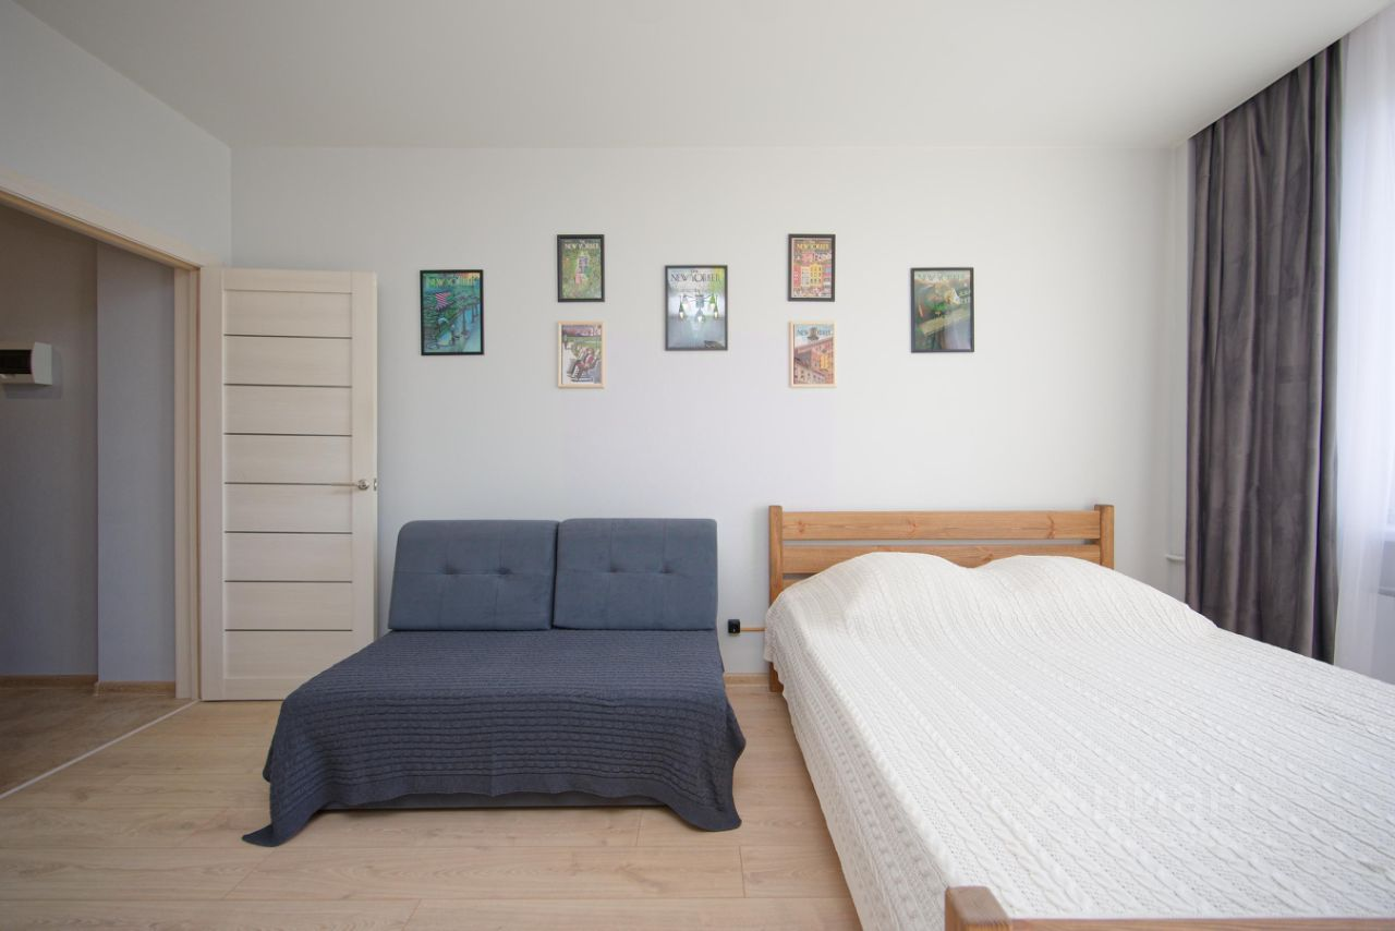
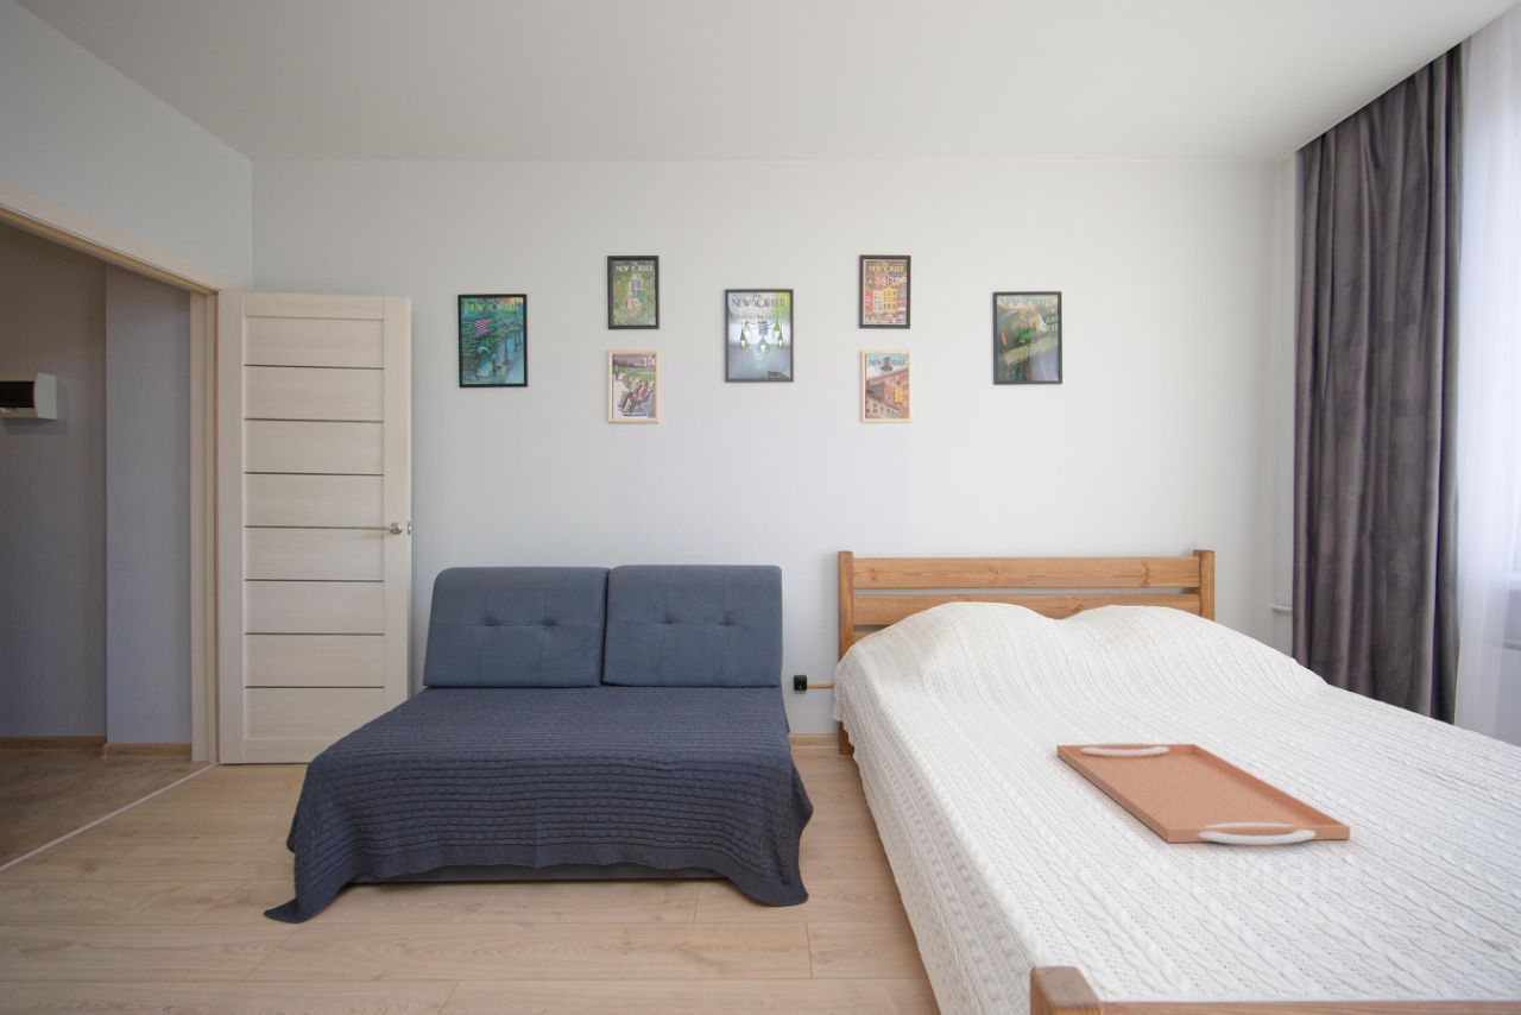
+ serving tray [1055,742,1351,846]
